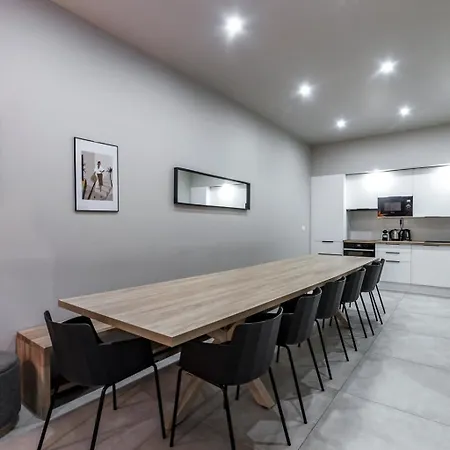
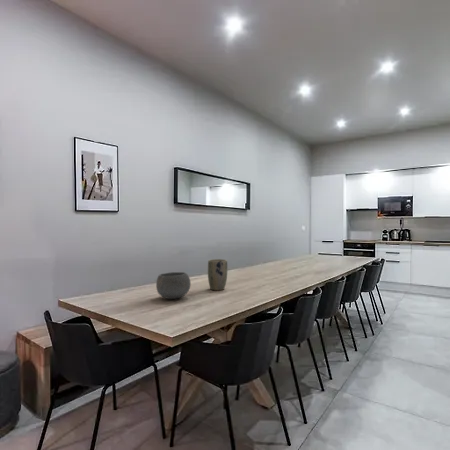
+ bowl [155,271,192,300]
+ plant pot [207,258,228,291]
